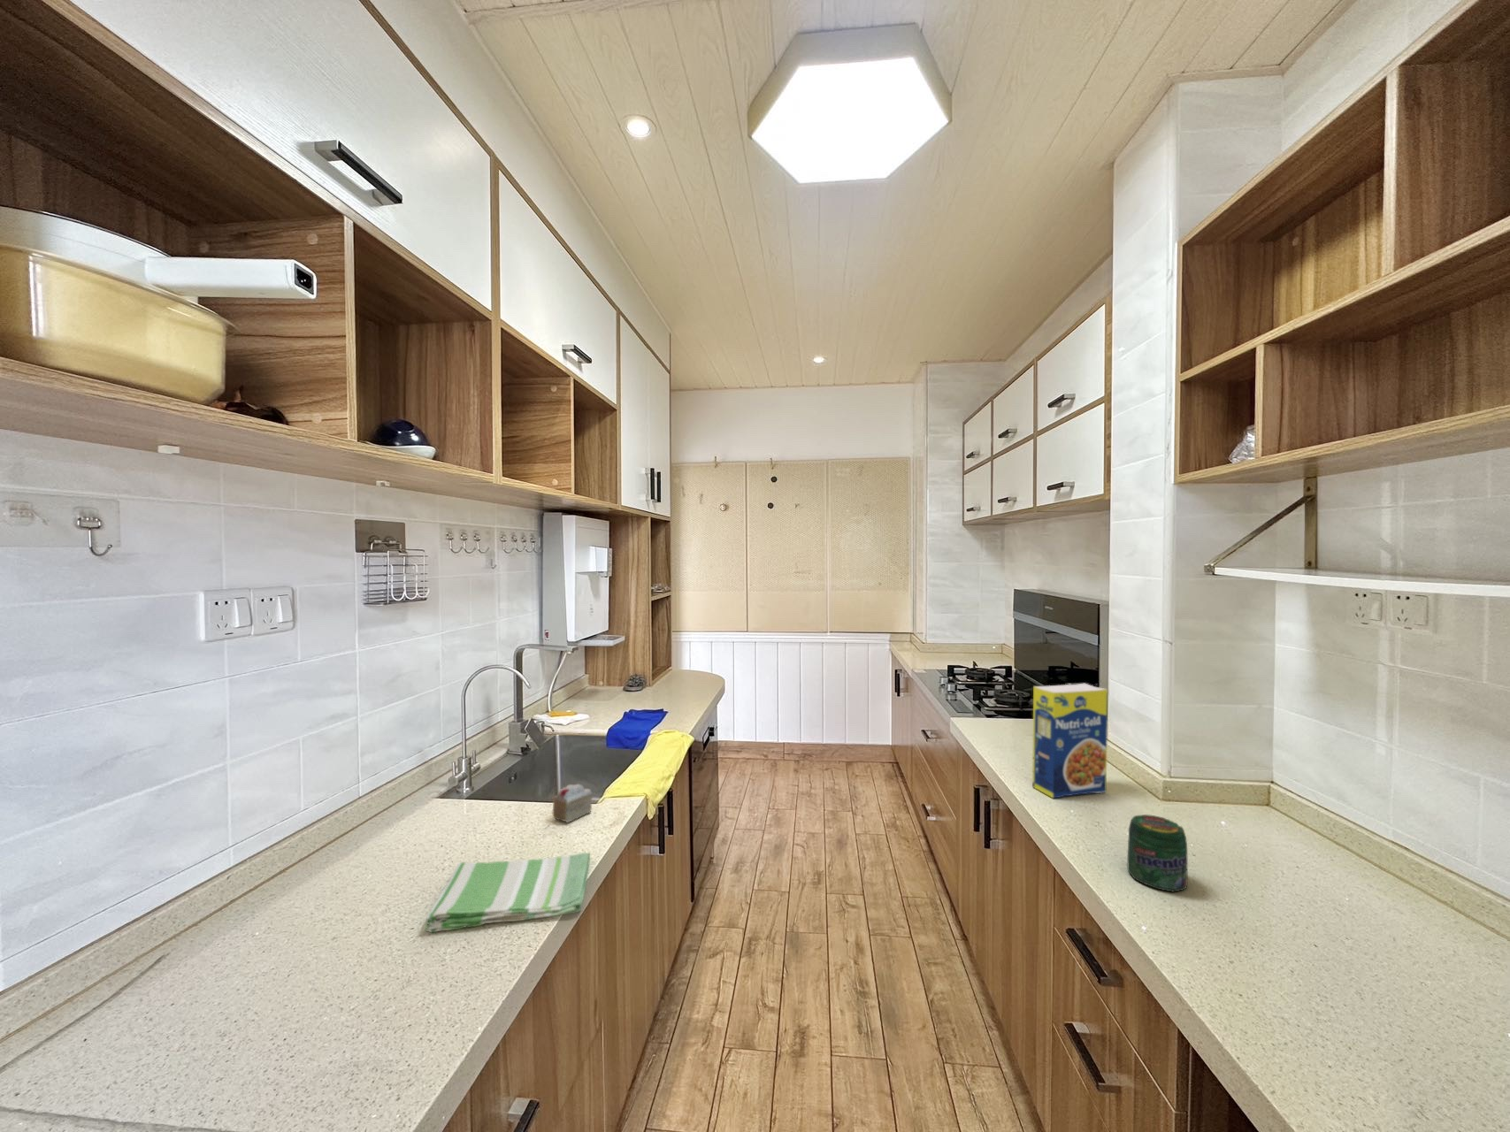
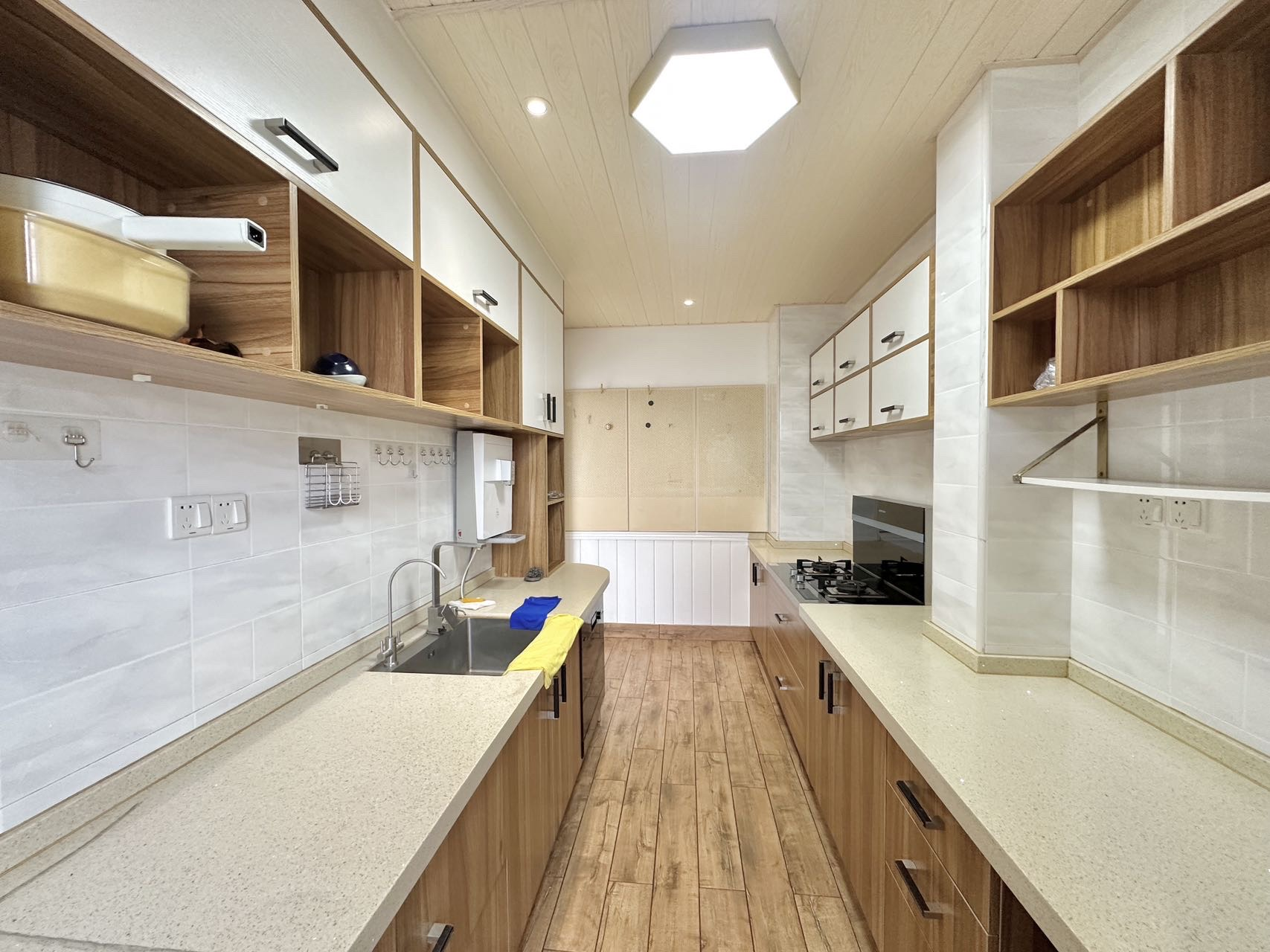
- dish towel [424,851,591,933]
- legume [1031,683,1108,799]
- jar [1126,813,1189,893]
- cake slice [552,784,593,824]
